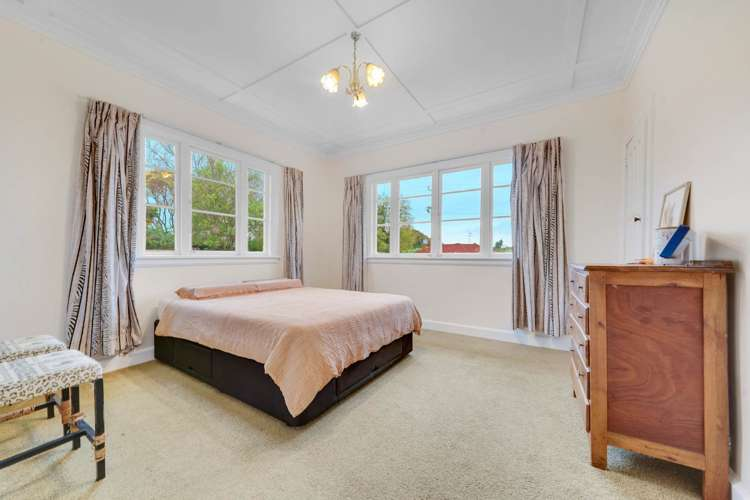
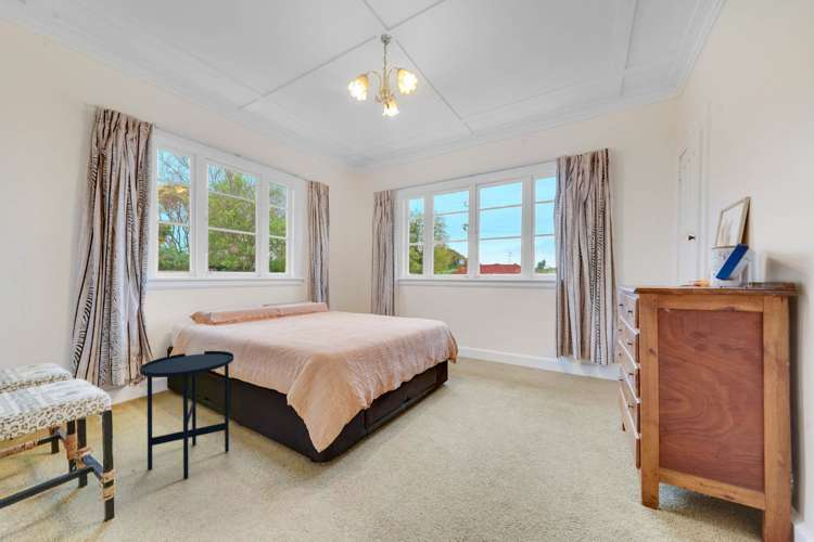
+ side table [139,350,234,480]
